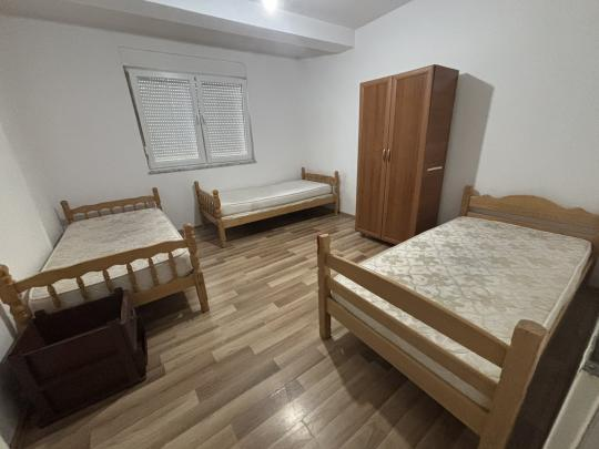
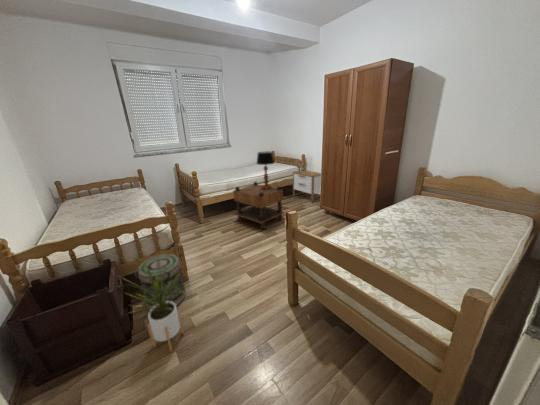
+ house plant [116,251,185,353]
+ nightstand [232,181,285,230]
+ nightstand [292,169,322,203]
+ basket [134,253,187,311]
+ table lamp [256,150,275,190]
